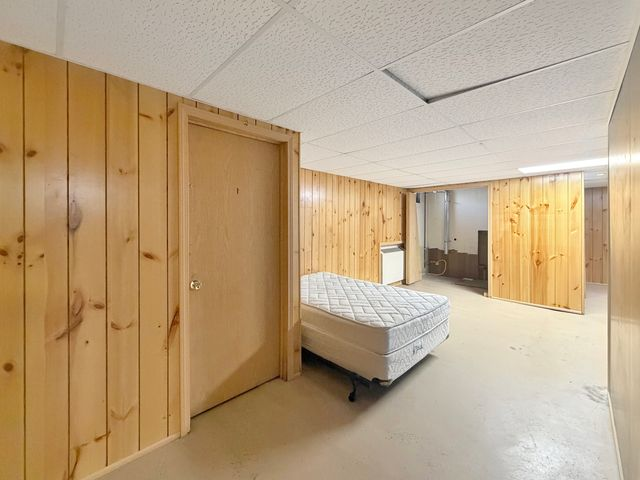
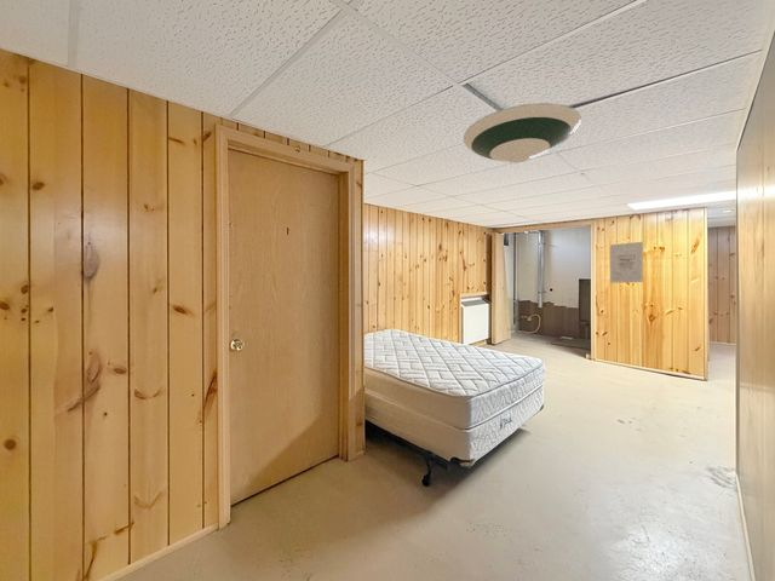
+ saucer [463,102,582,165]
+ wall art [609,241,644,284]
